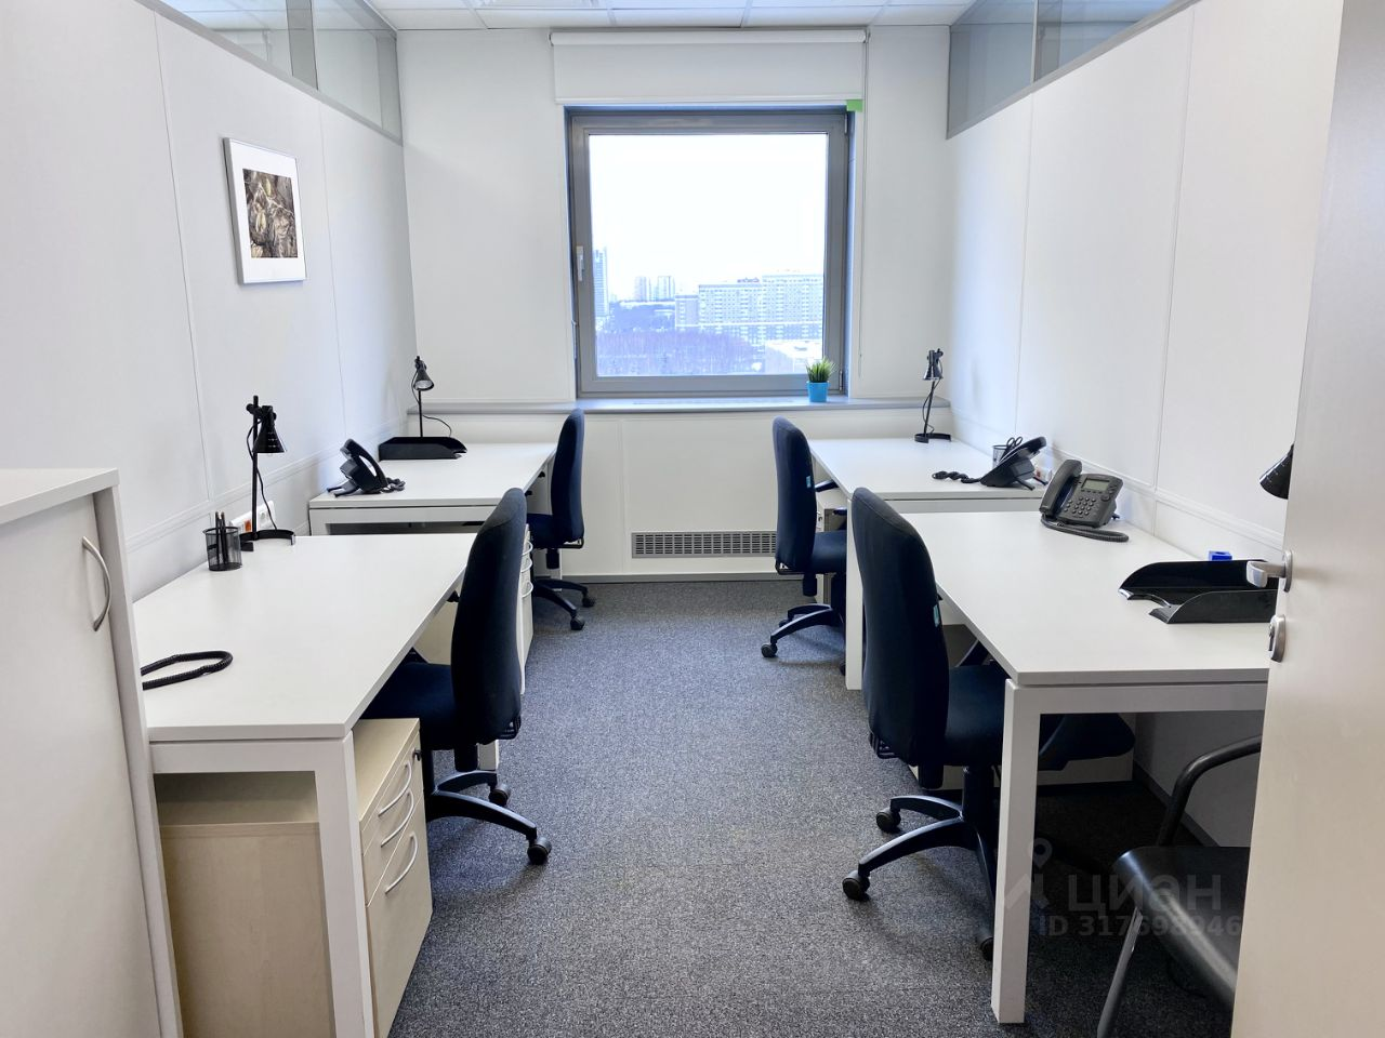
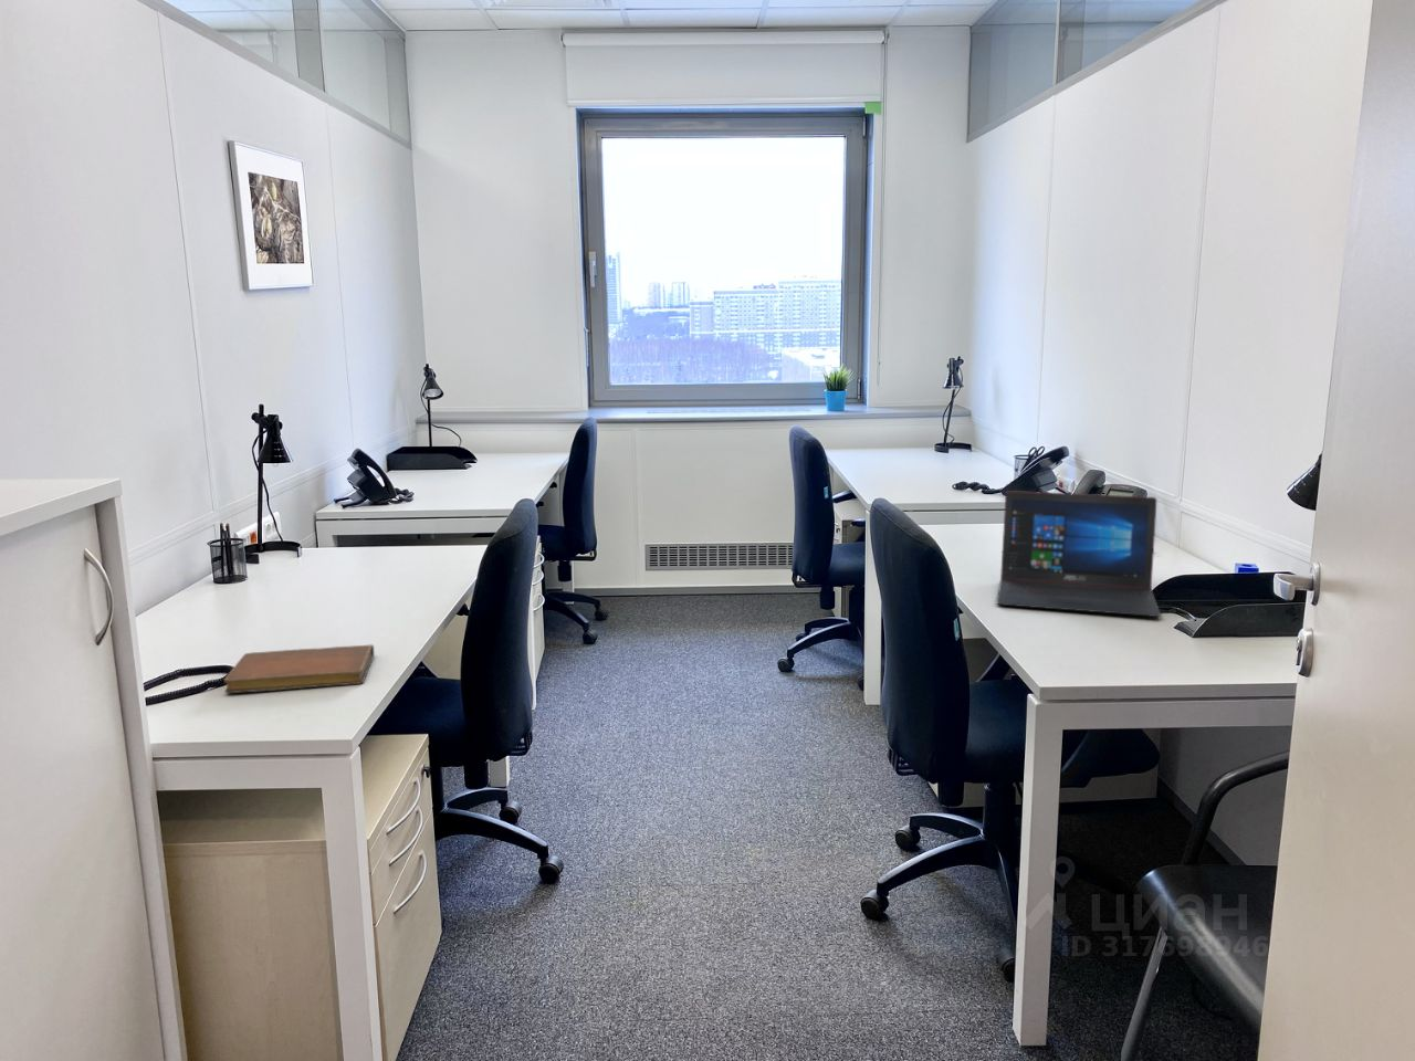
+ laptop [996,489,1162,617]
+ notebook [223,643,375,694]
